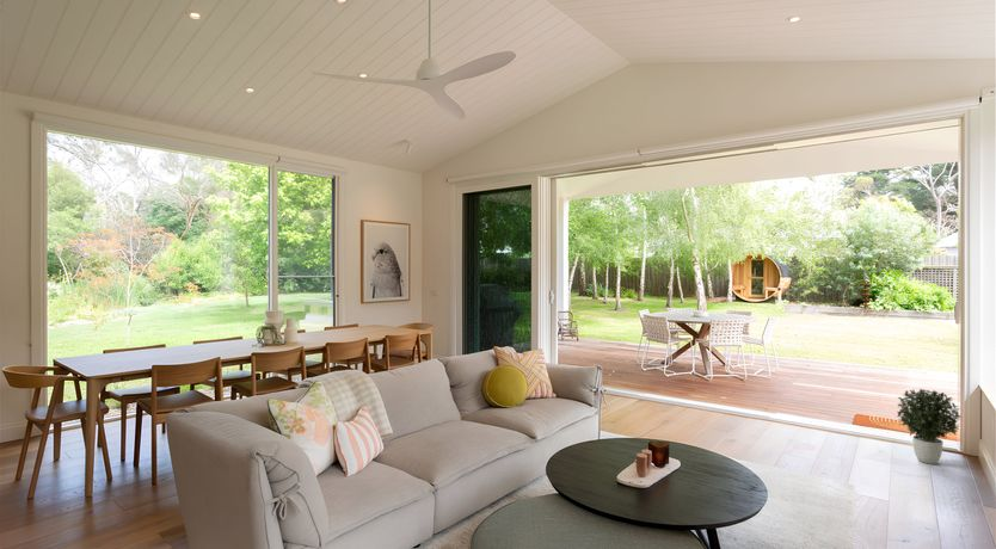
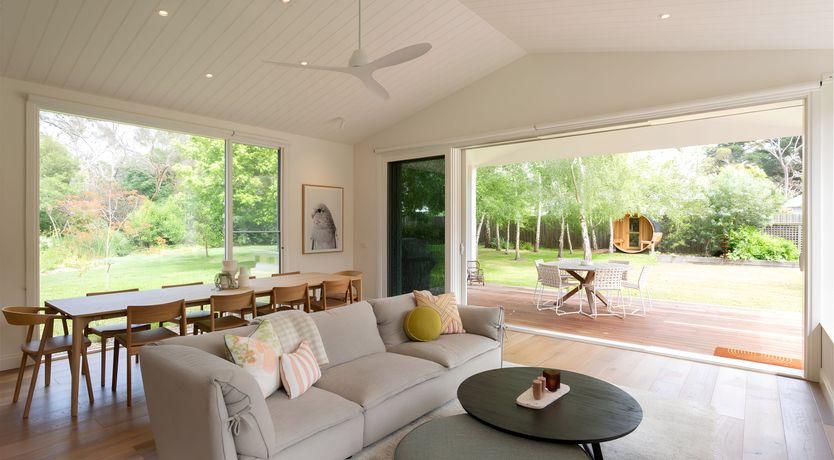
- potted plant [896,387,963,465]
